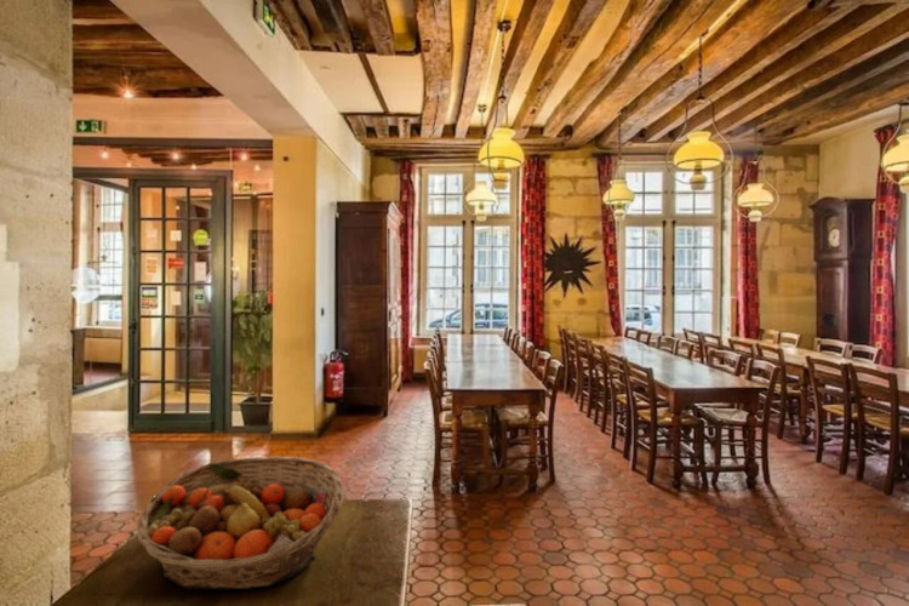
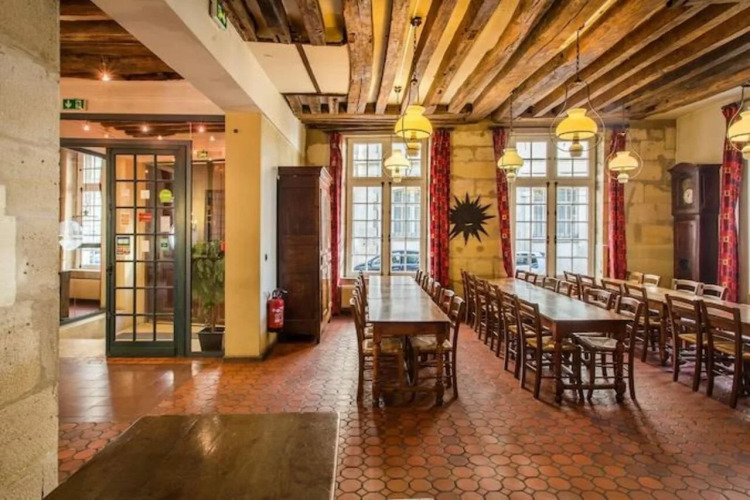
- fruit basket [136,456,345,590]
